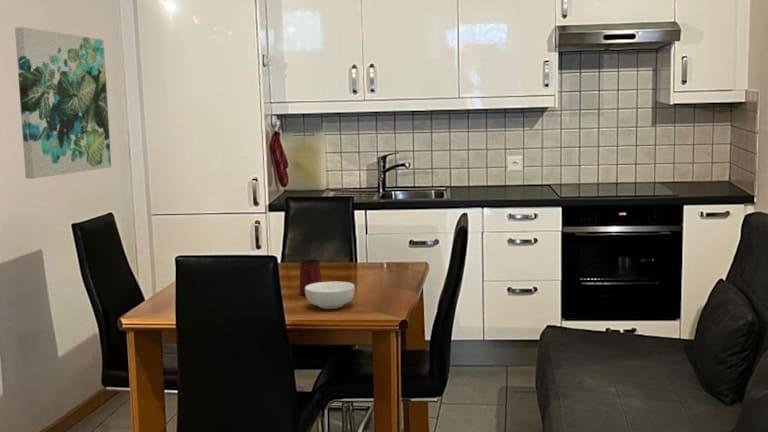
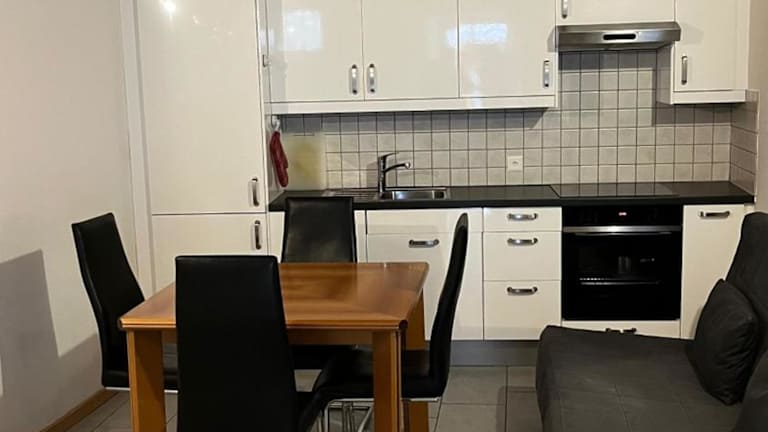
- wall art [14,26,112,180]
- cereal bowl [305,281,356,310]
- mug [298,258,322,297]
